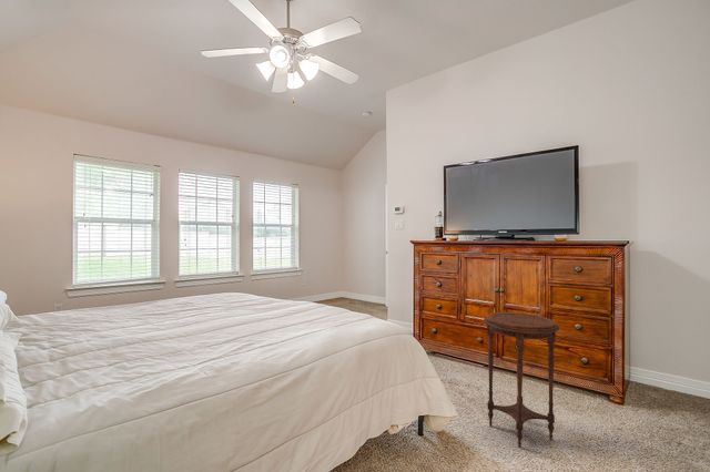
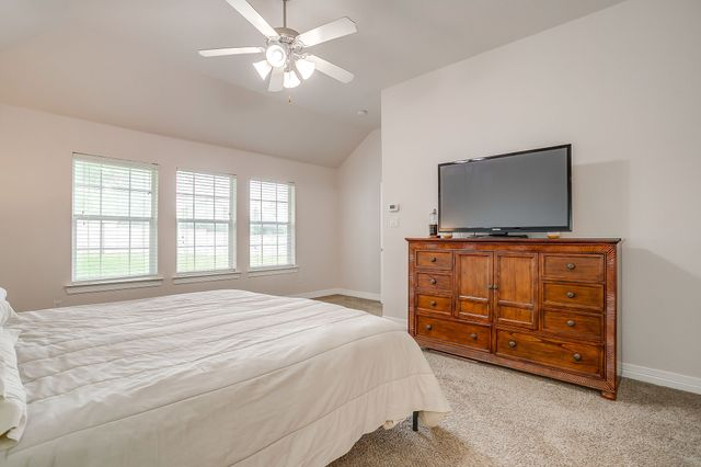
- side table [483,311,560,449]
